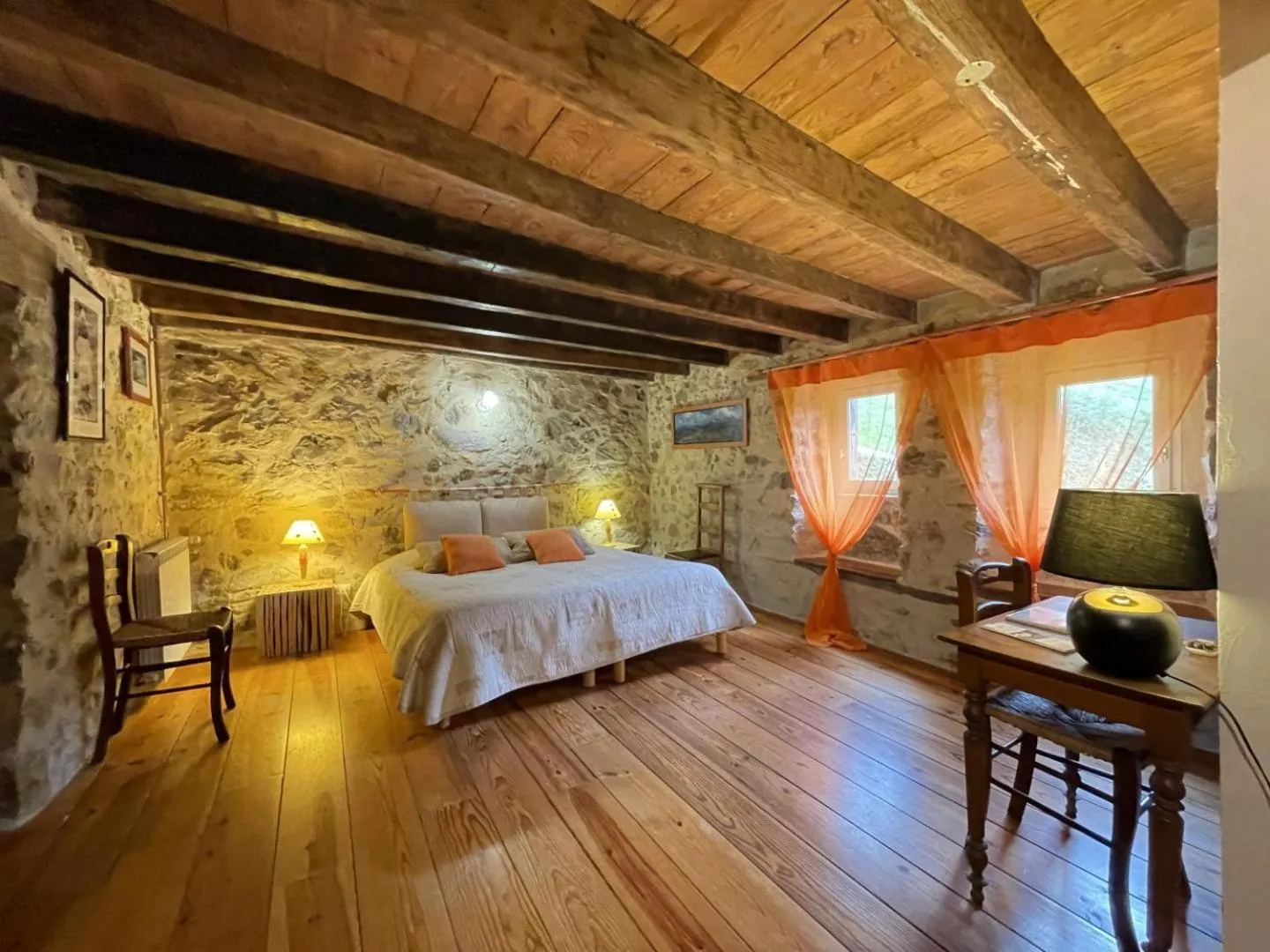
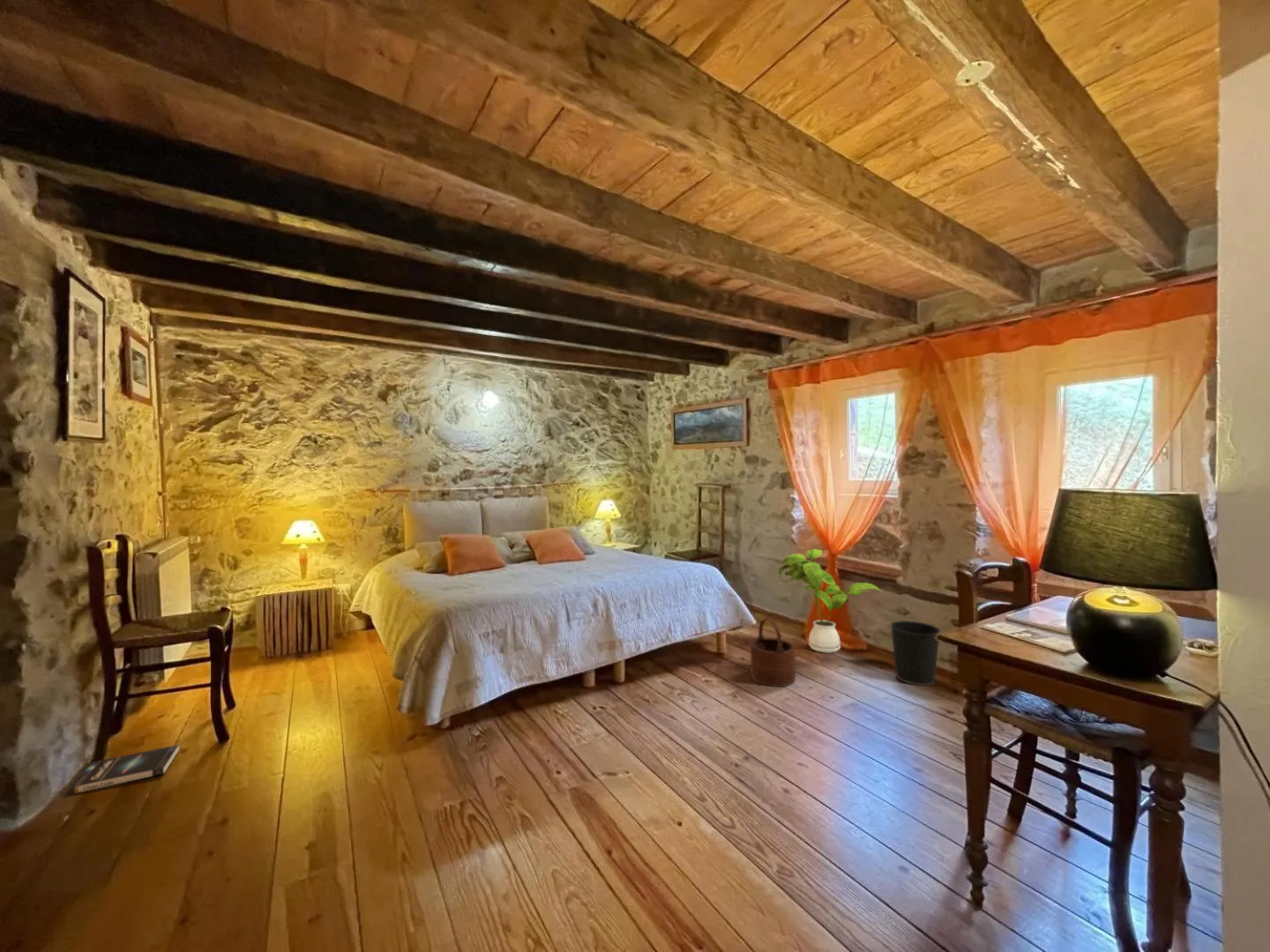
+ book [67,744,180,795]
+ wastebasket [889,620,942,687]
+ wooden bucket [750,617,796,688]
+ house plant [778,548,885,654]
